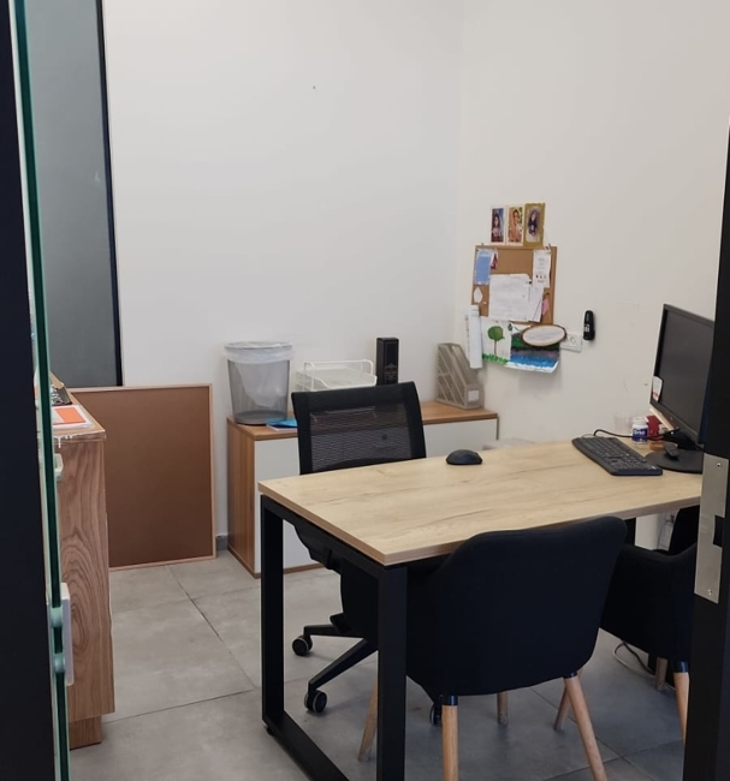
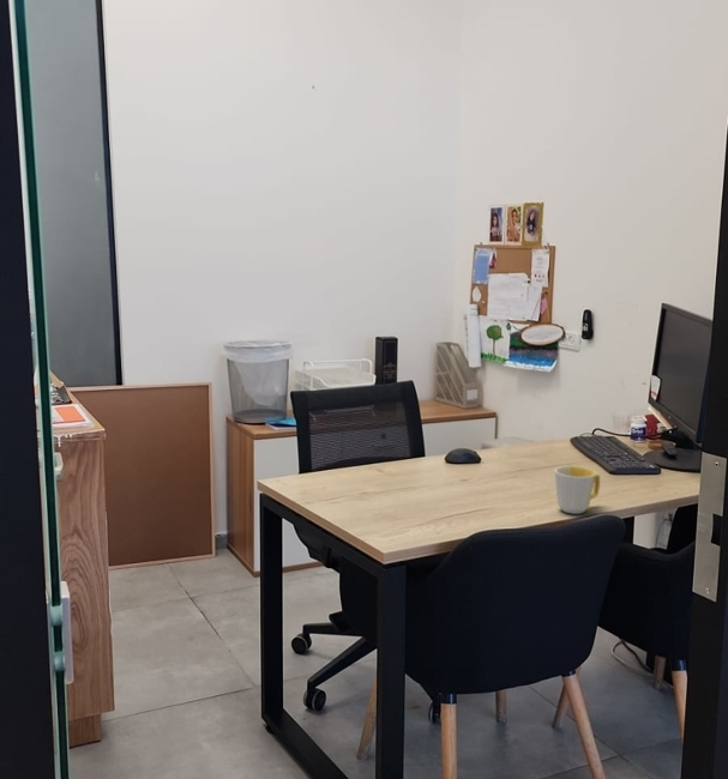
+ mug [553,465,601,515]
